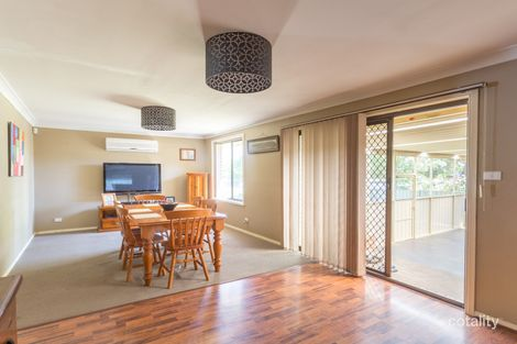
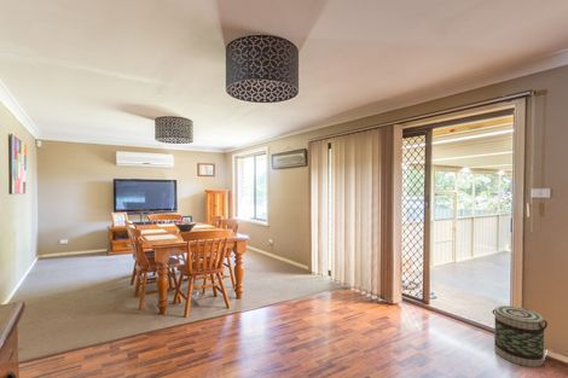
+ basket [491,304,549,368]
